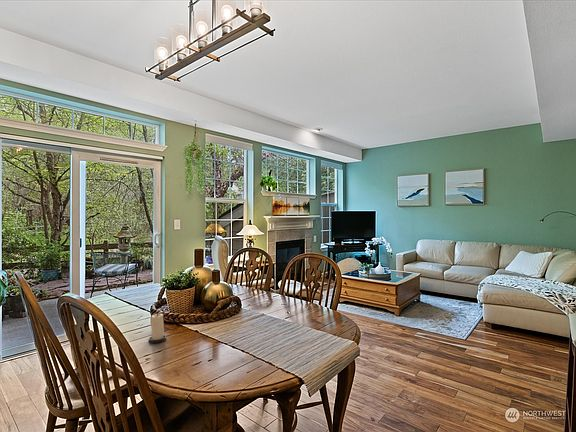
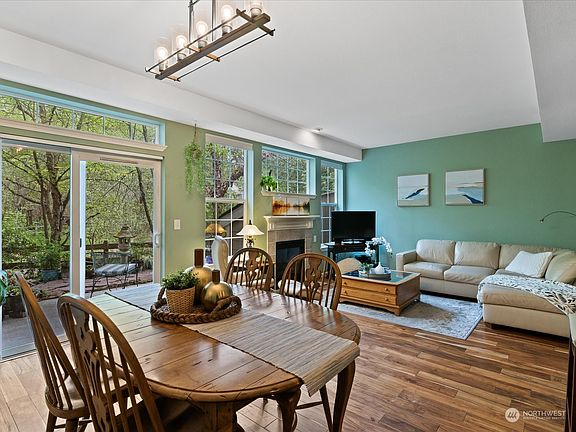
- candle [148,312,167,344]
